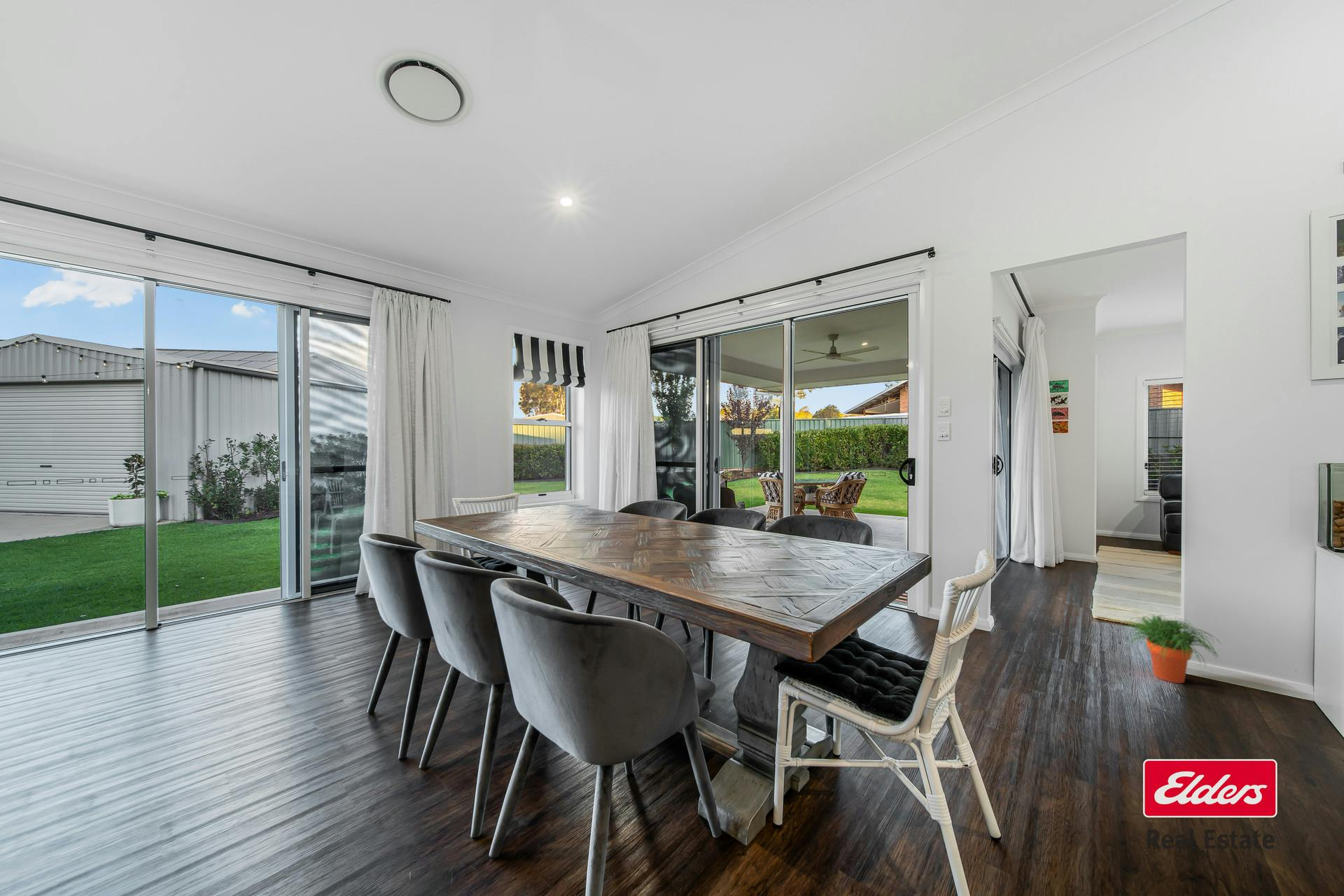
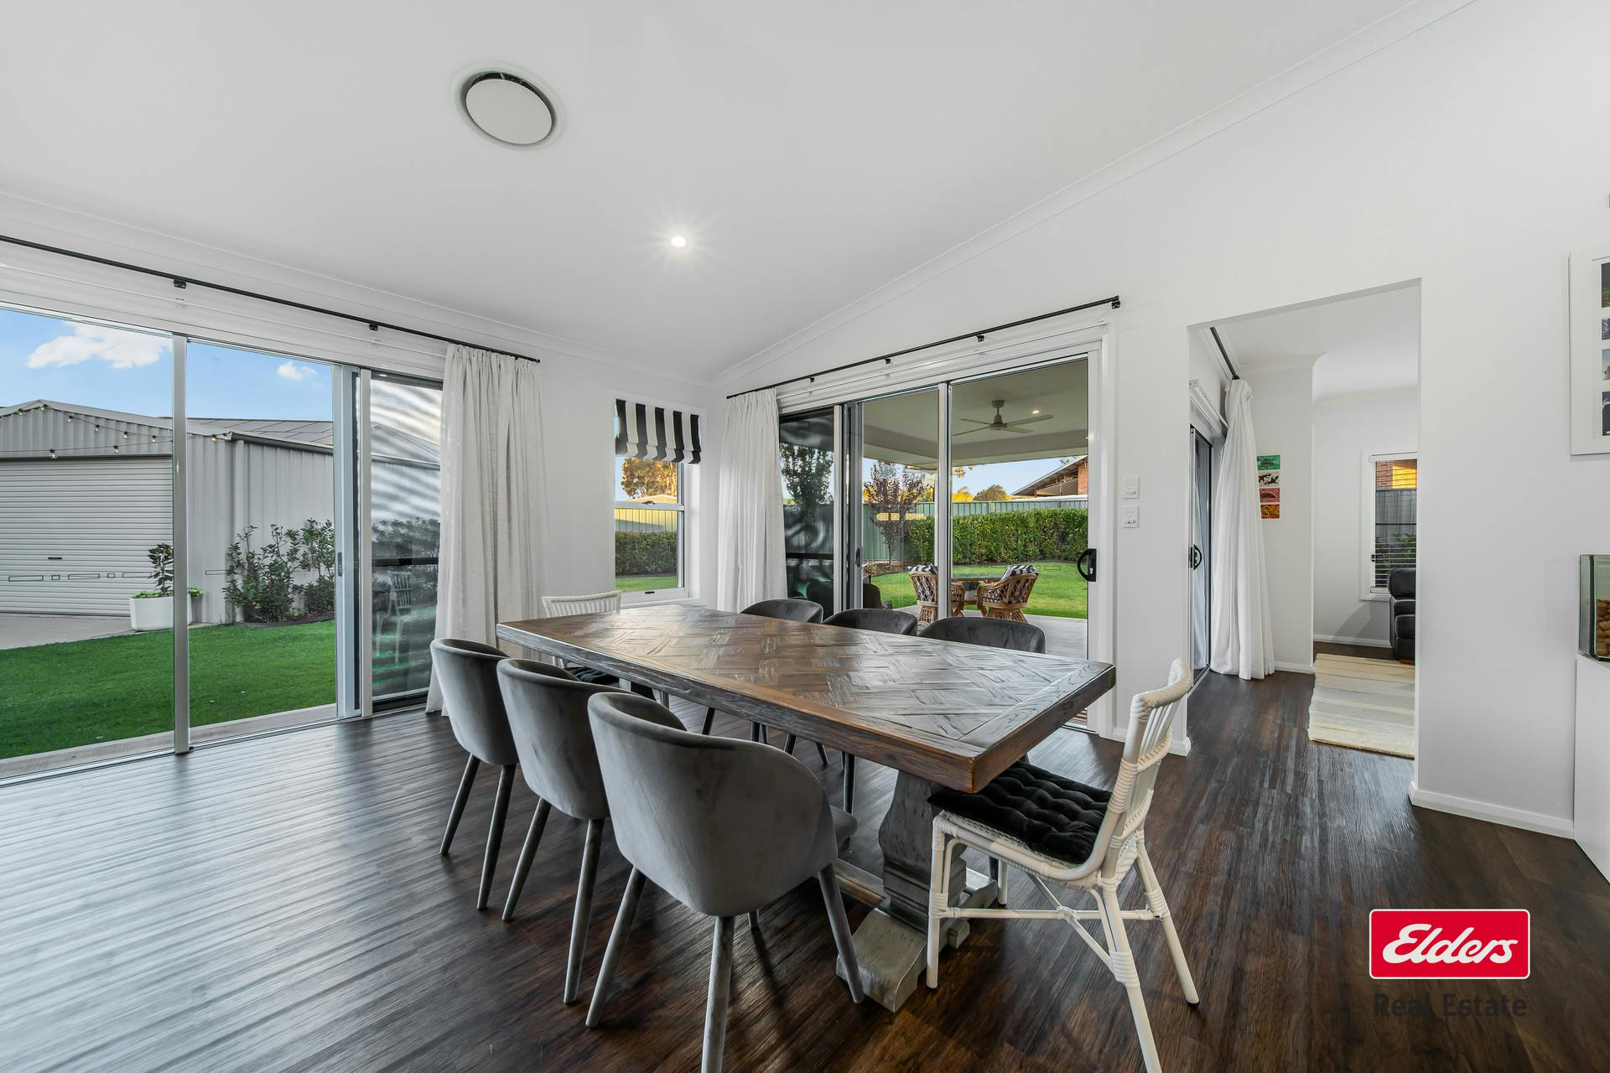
- potted plant [1119,614,1222,684]
